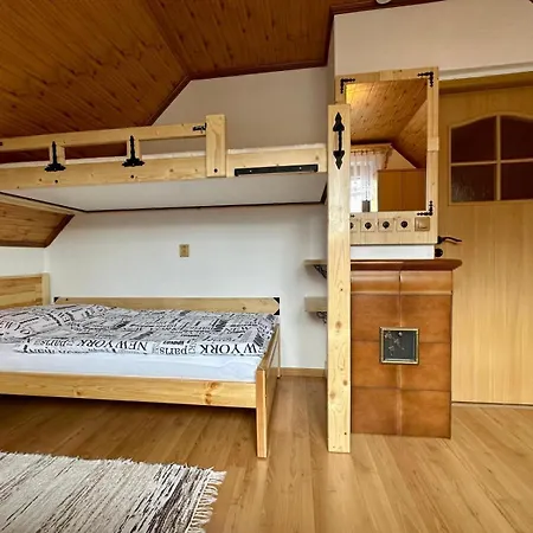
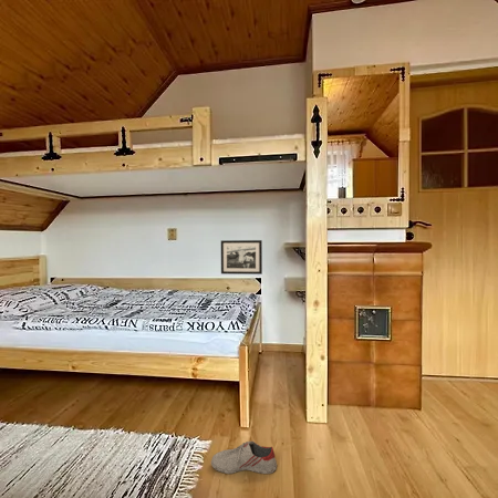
+ shoe [210,440,278,475]
+ picture frame [220,239,263,276]
